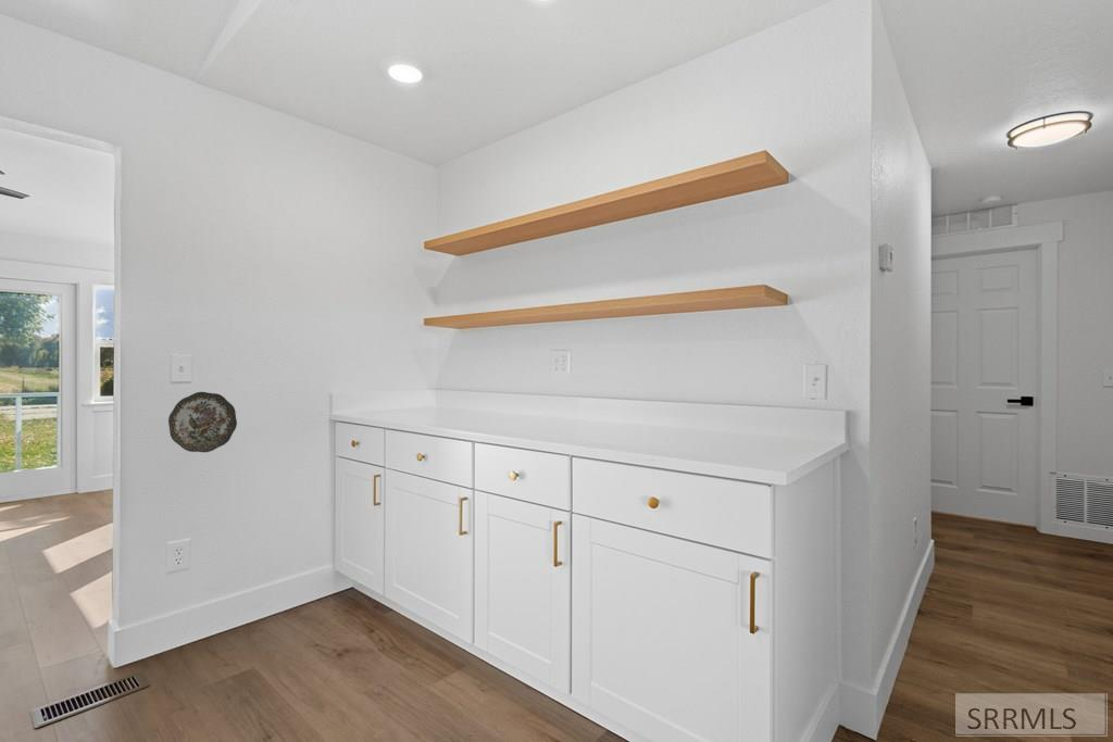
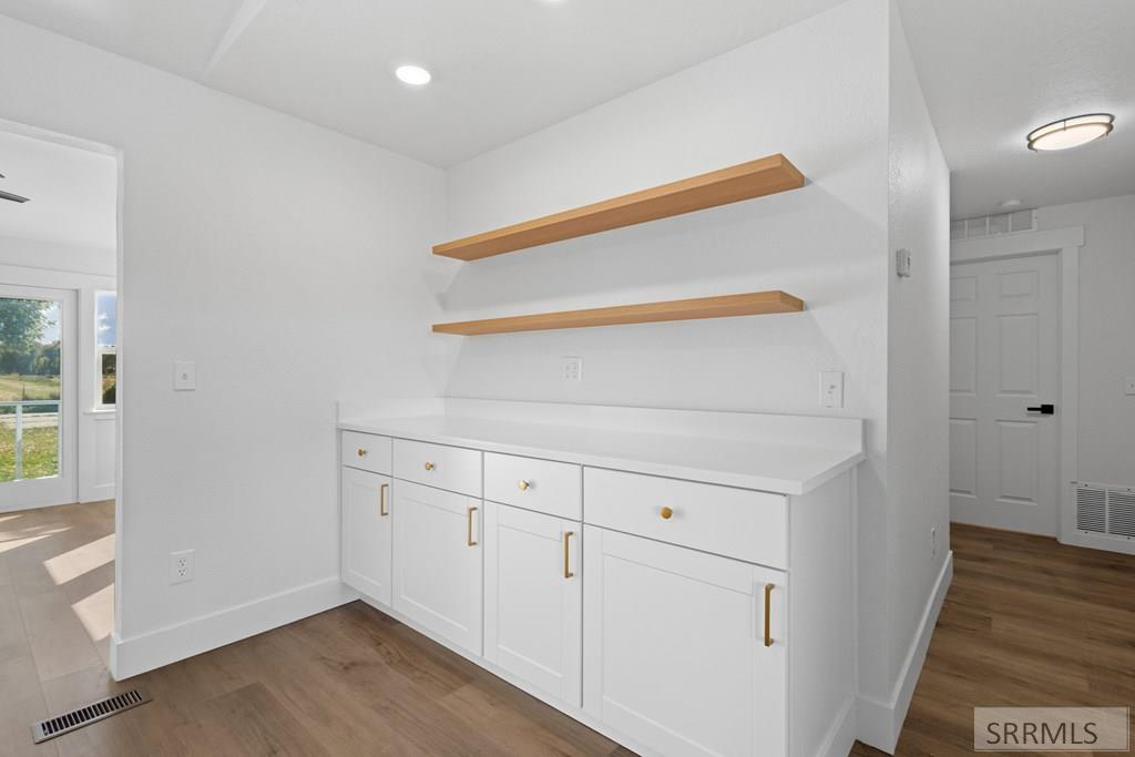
- decorative plate [167,391,238,453]
